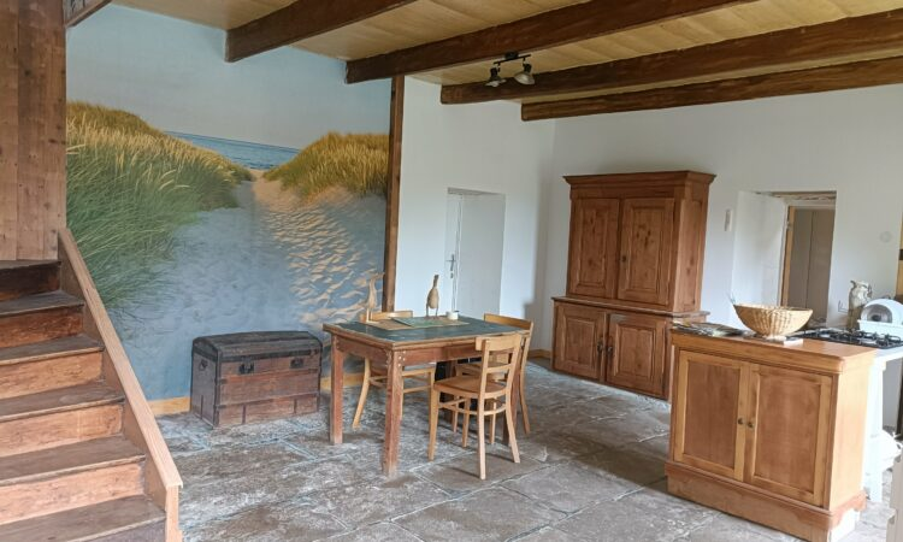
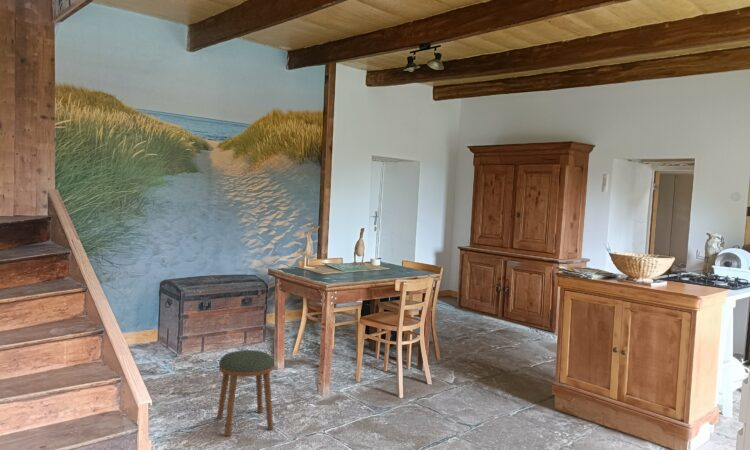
+ stool [216,349,275,437]
